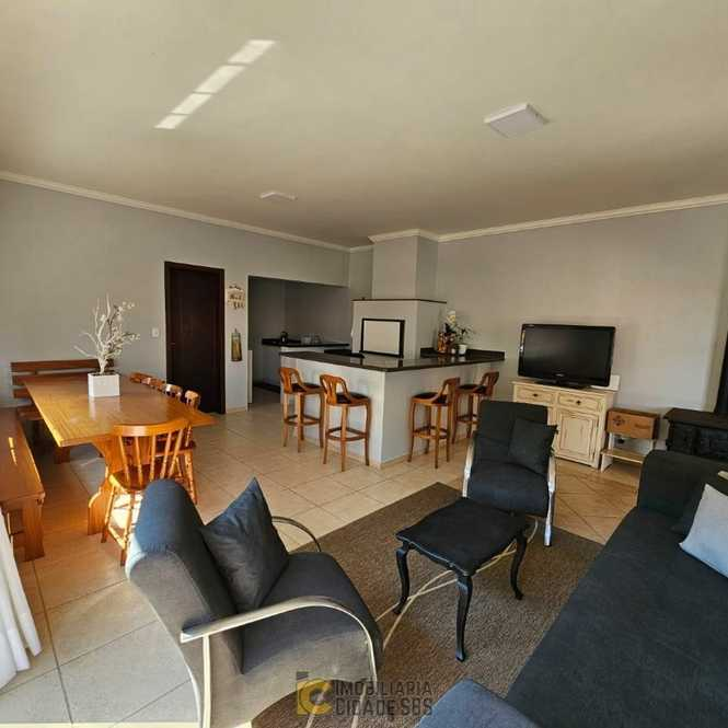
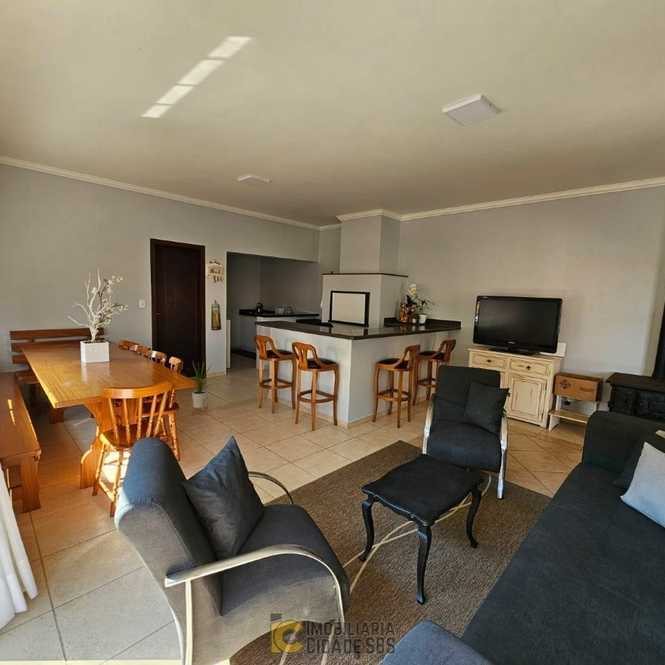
+ house plant [182,361,215,415]
